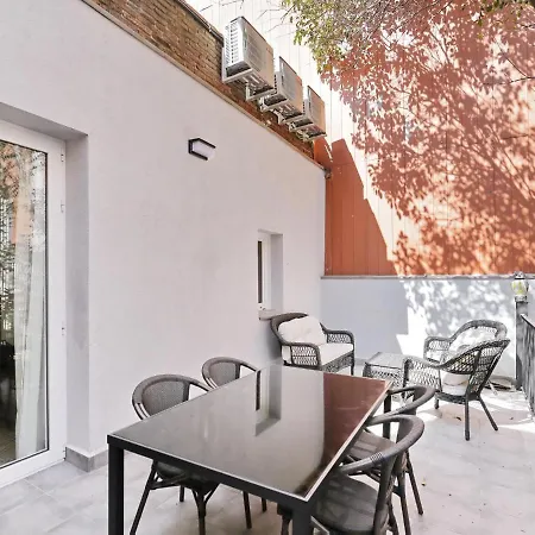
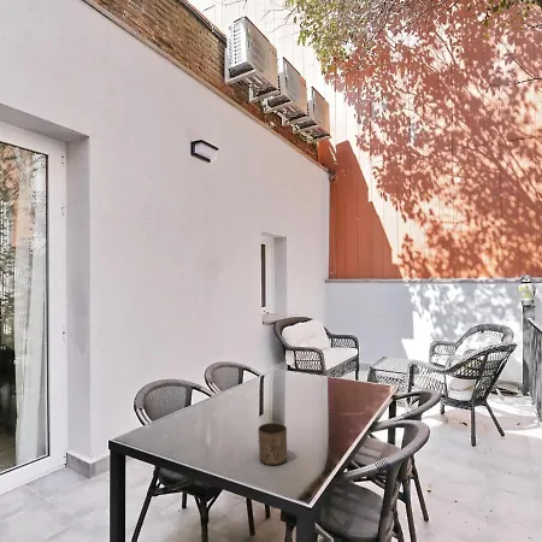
+ cup [257,422,288,466]
